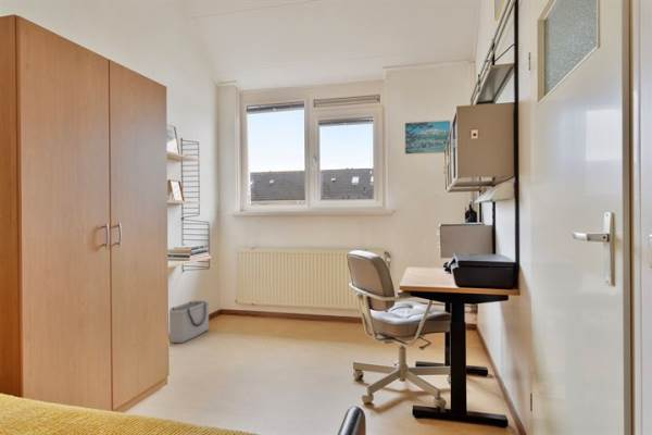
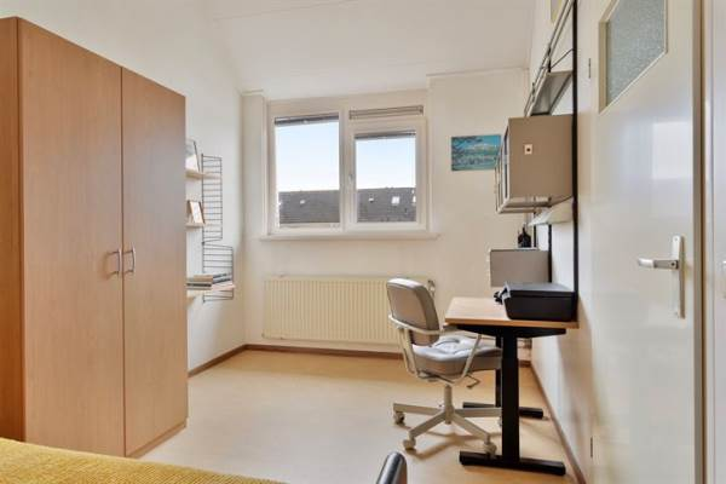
- storage bin [168,299,211,344]
